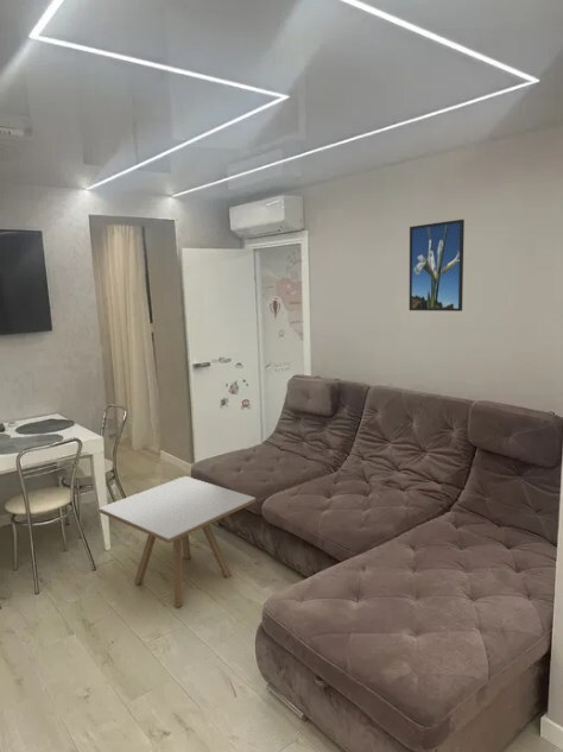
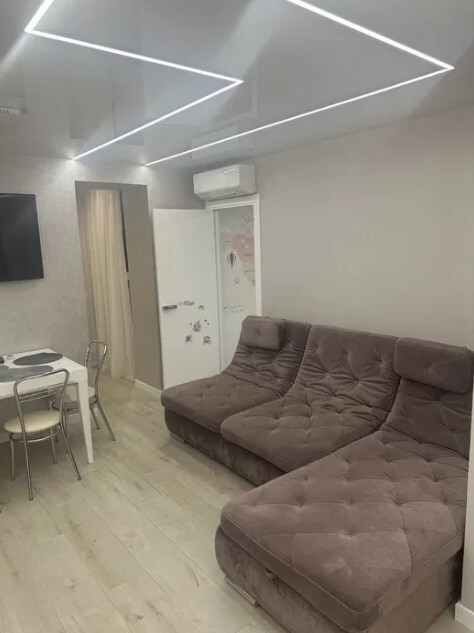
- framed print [409,219,466,312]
- side table [99,475,257,608]
